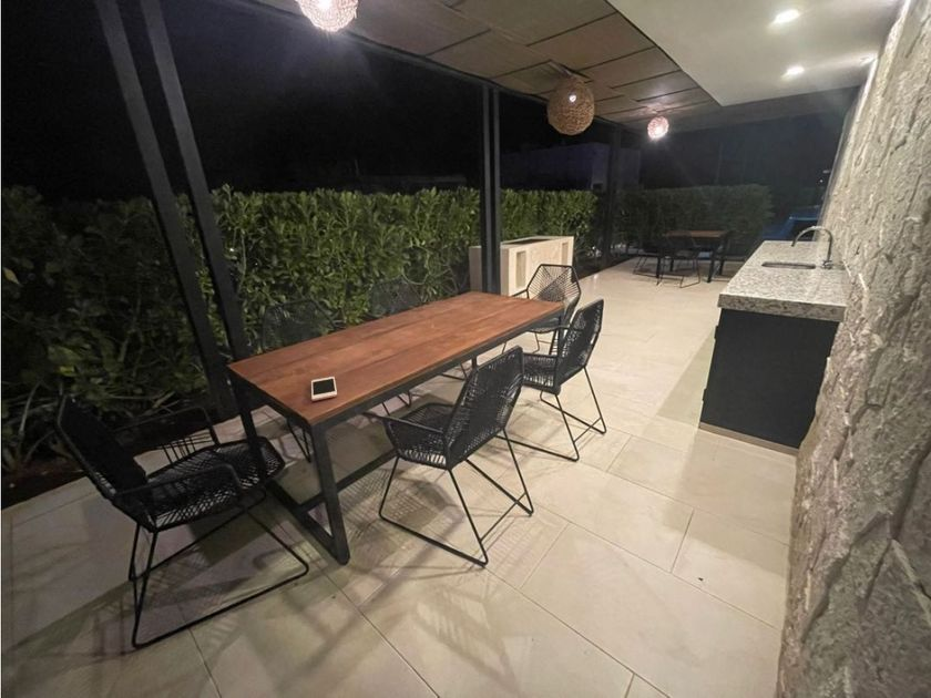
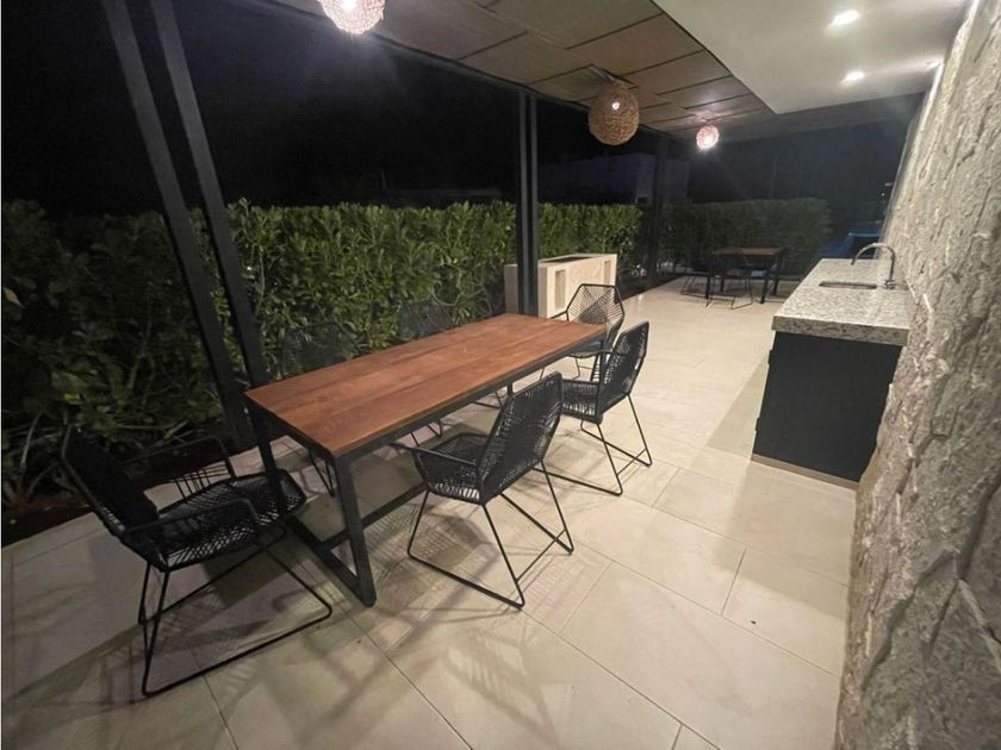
- cell phone [310,376,338,402]
